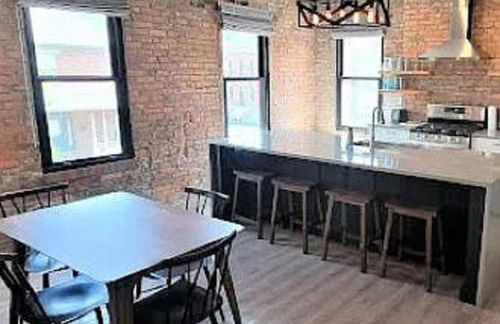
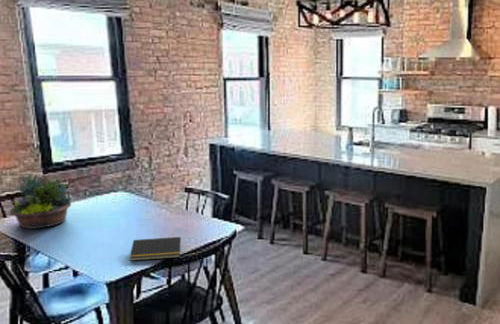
+ succulent planter [9,171,74,230]
+ notepad [128,236,182,262]
